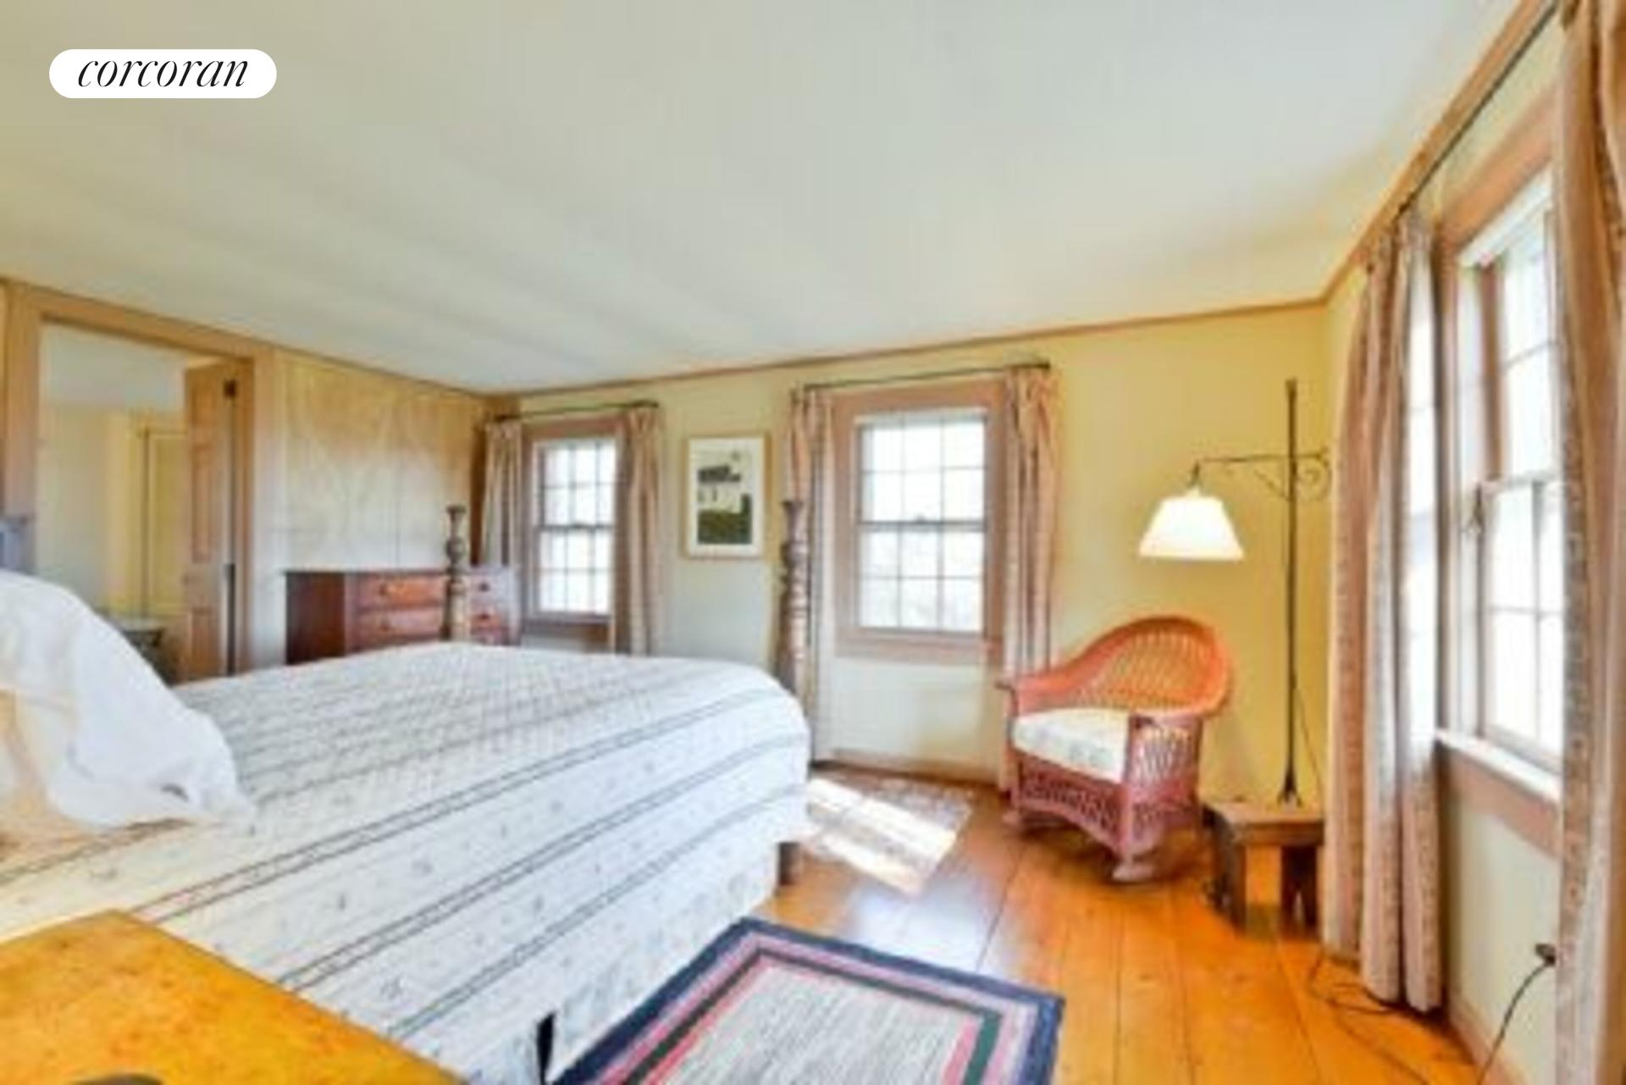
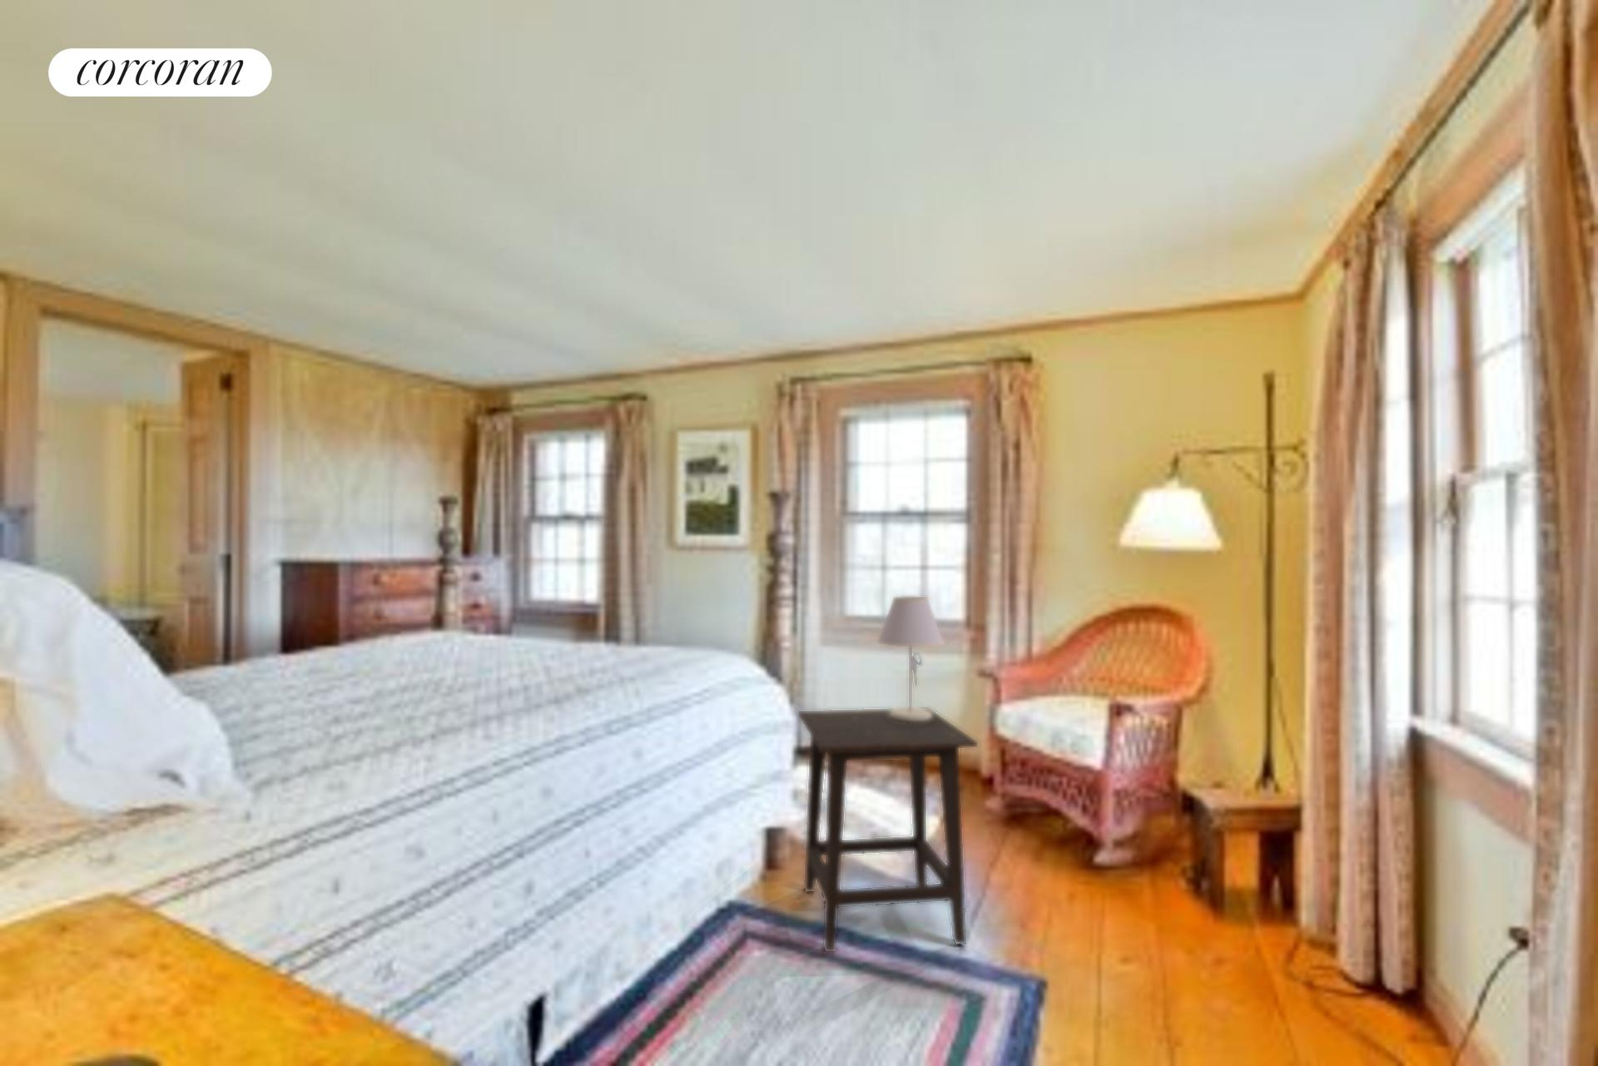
+ side table [797,707,979,953]
+ table lamp [877,596,946,722]
